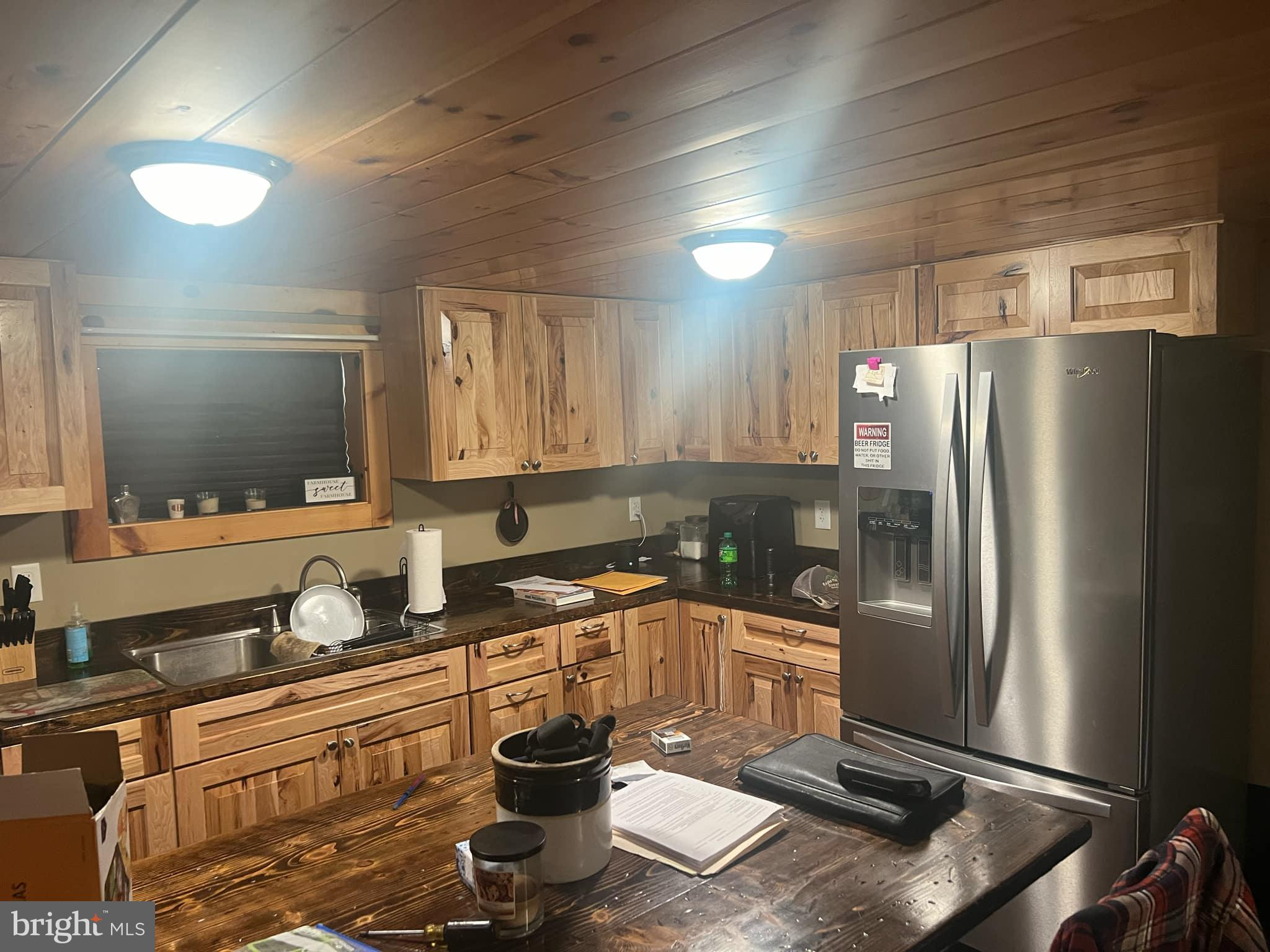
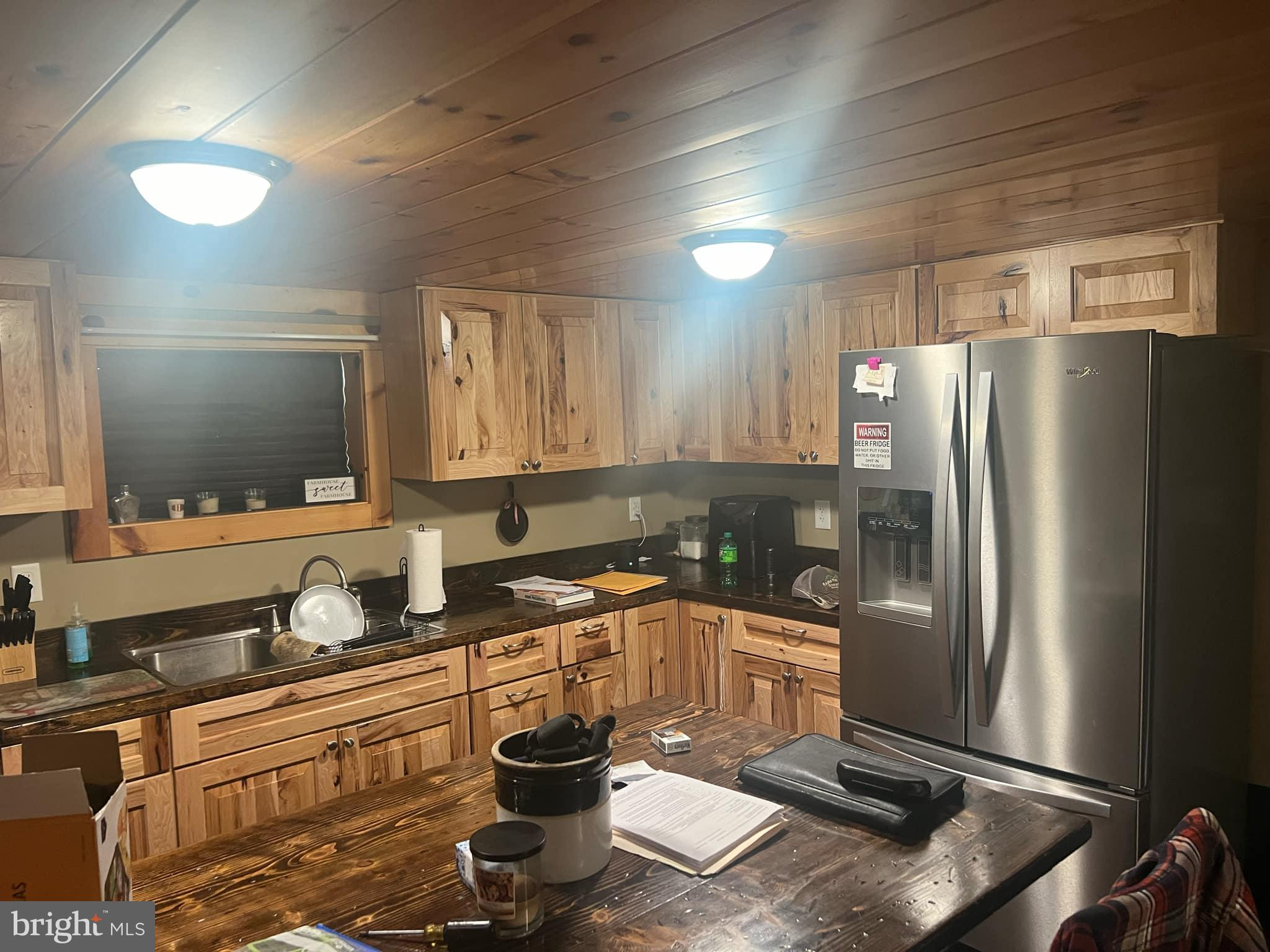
- pen [389,773,427,810]
